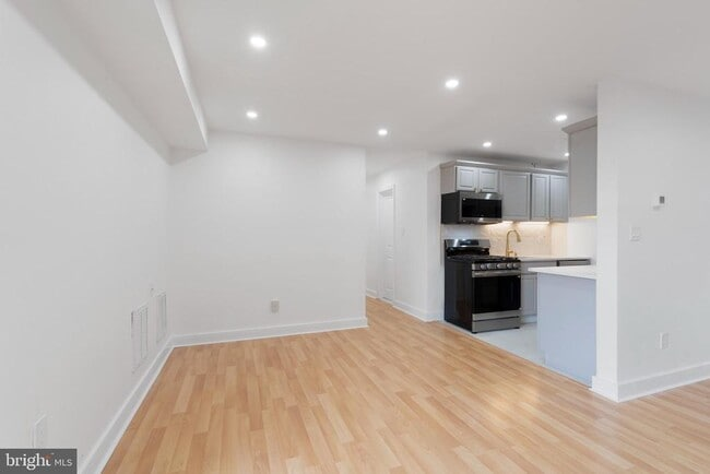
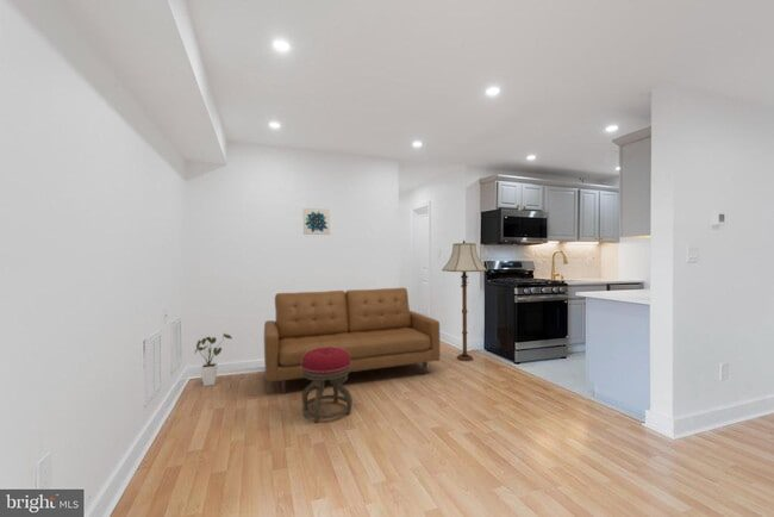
+ stool [301,347,354,424]
+ wall art [302,207,331,236]
+ floor lamp [442,238,488,362]
+ house plant [193,332,233,387]
+ sofa [263,287,441,395]
